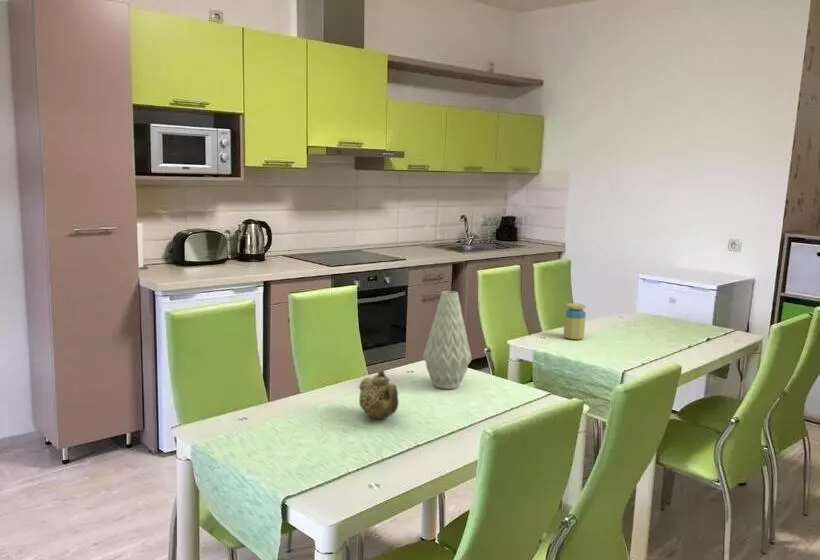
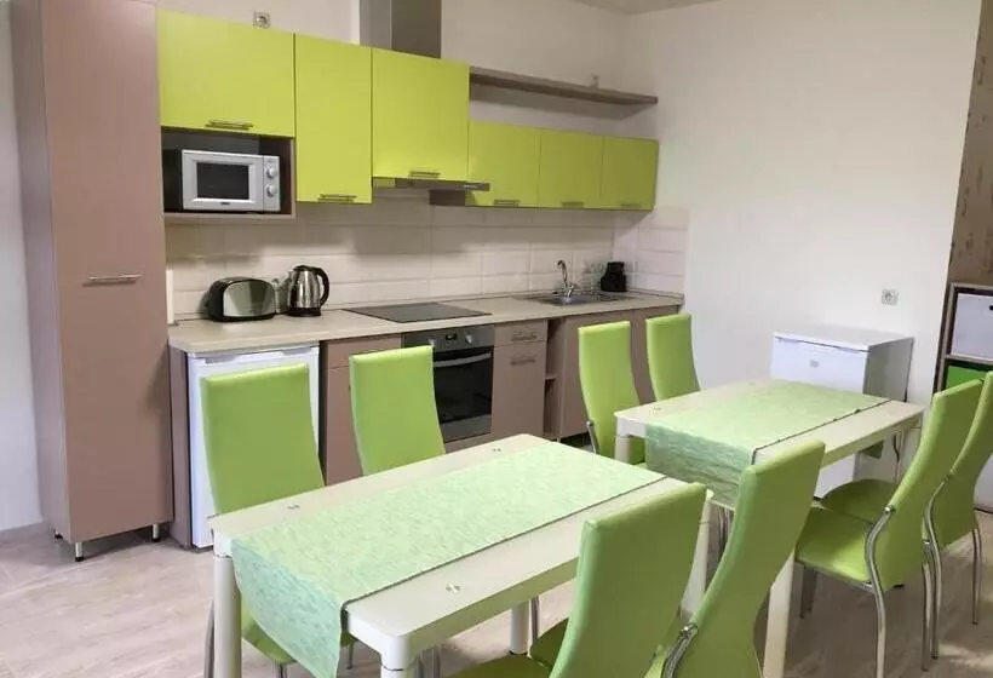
- jar [563,302,587,341]
- teapot [358,369,400,420]
- vase [422,290,473,390]
